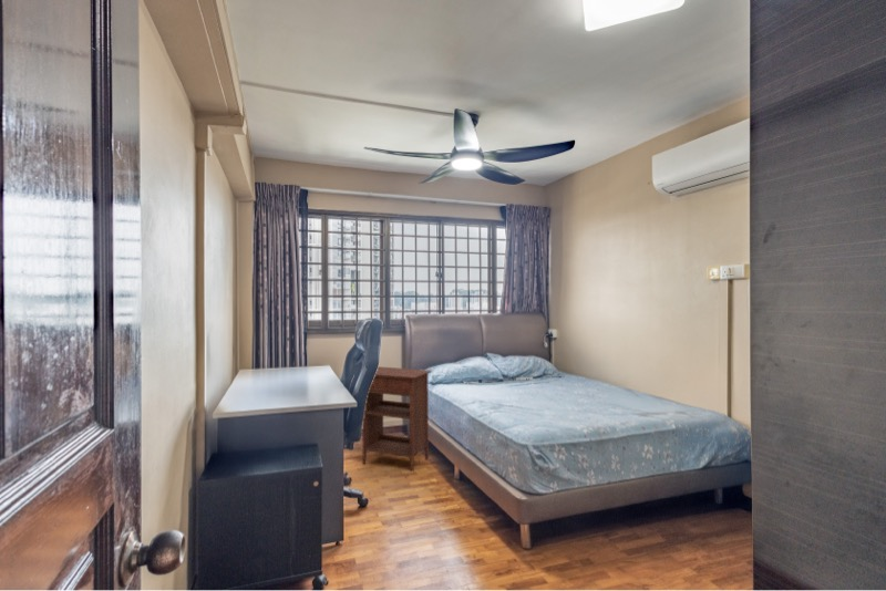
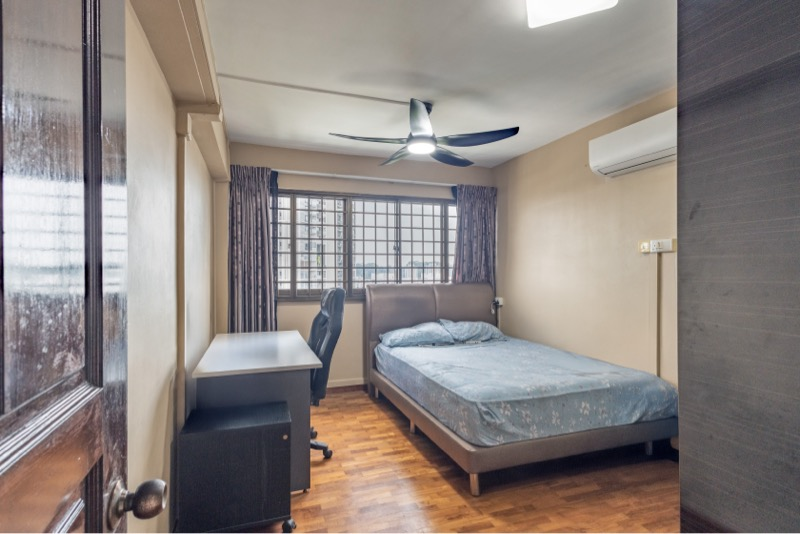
- nightstand [361,365,433,473]
